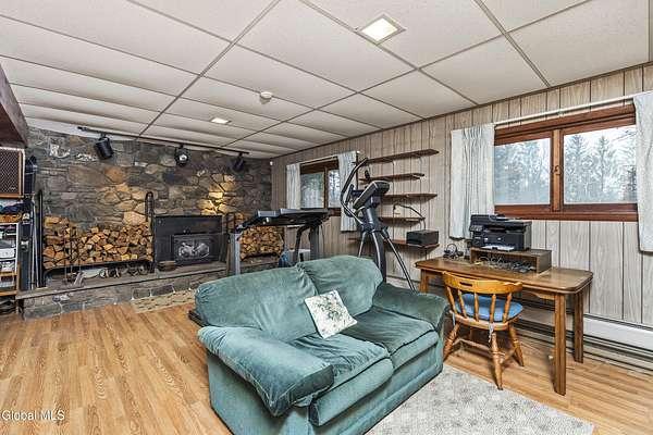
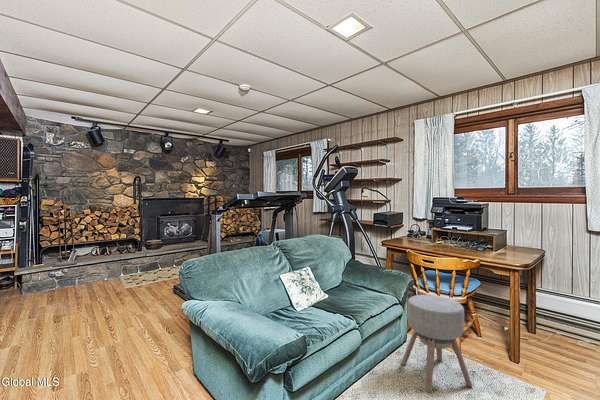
+ ottoman [400,294,473,393]
